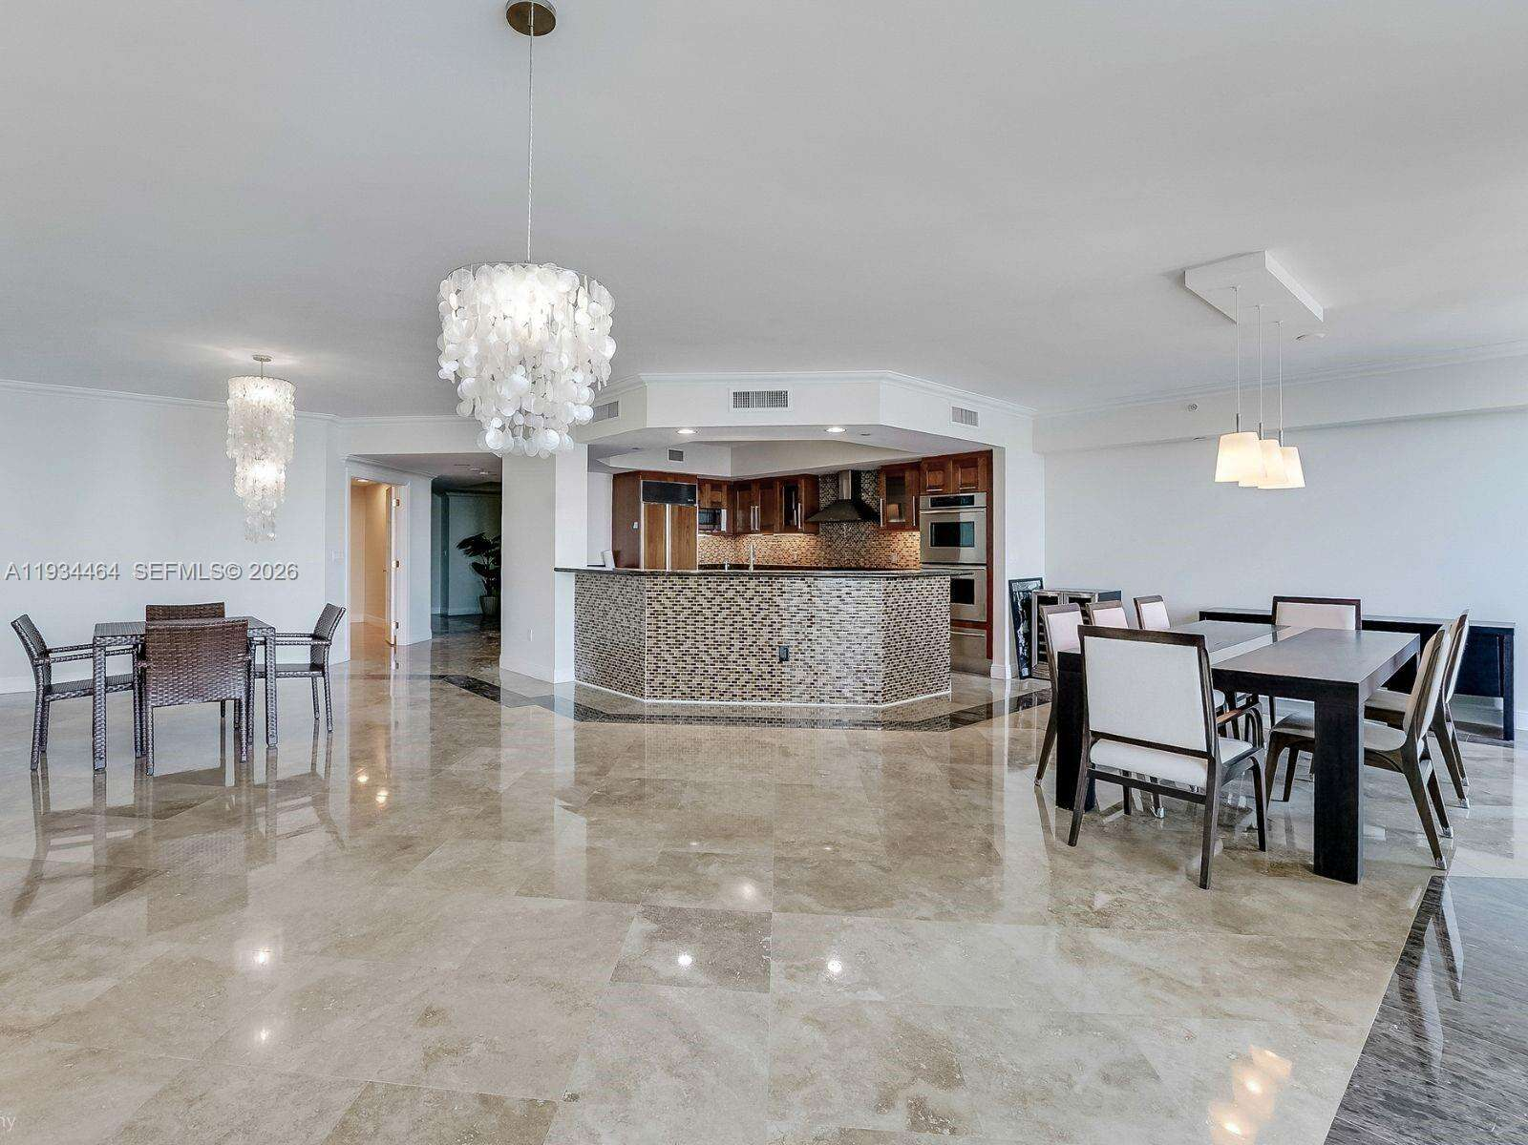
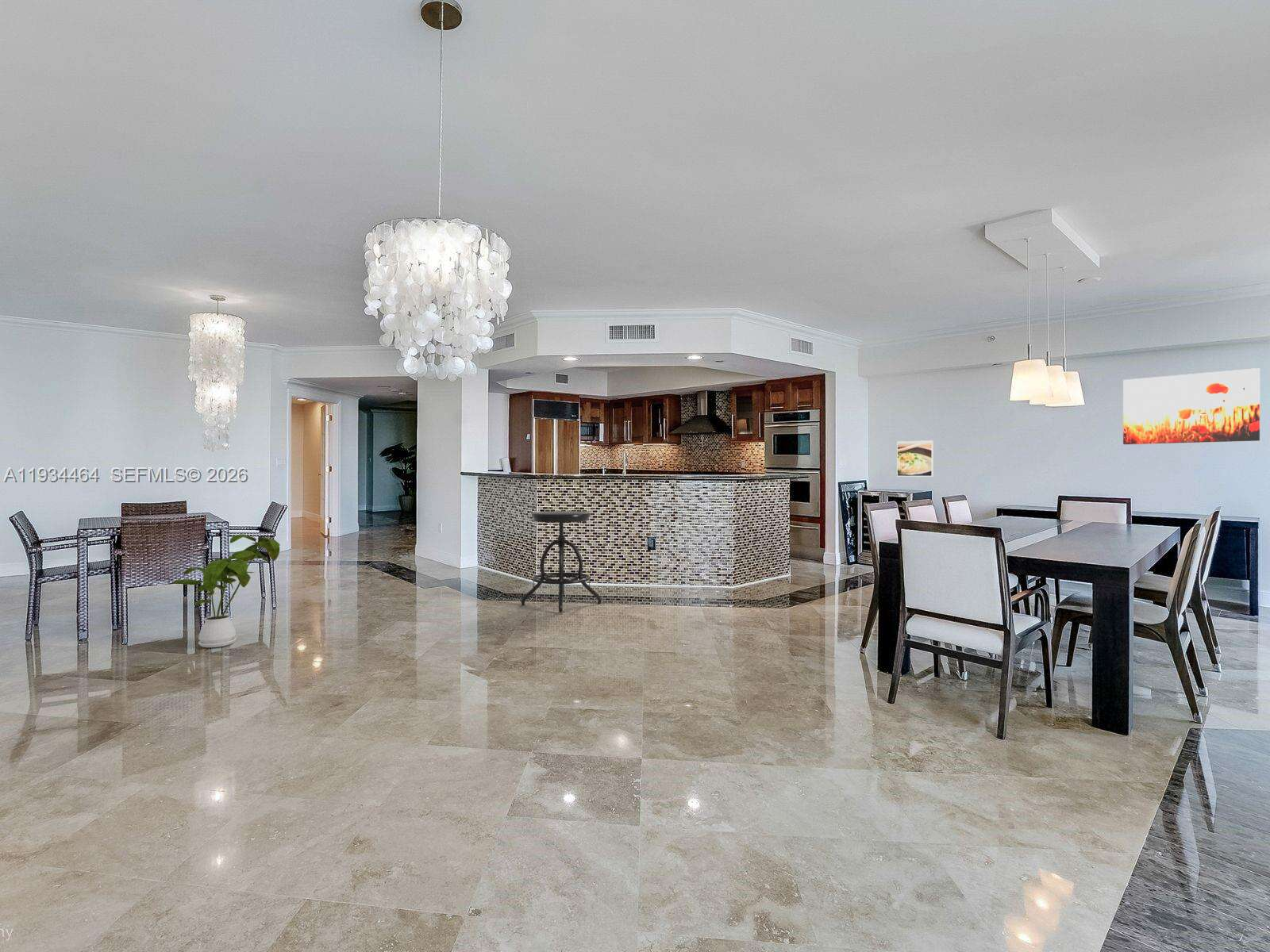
+ stool [520,510,602,613]
+ house plant [173,534,281,648]
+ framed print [896,440,934,477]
+ wall art [1122,367,1260,445]
